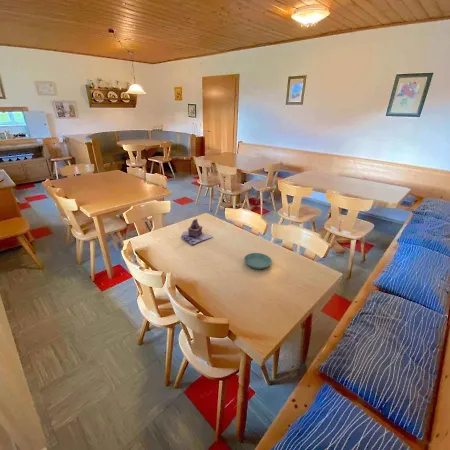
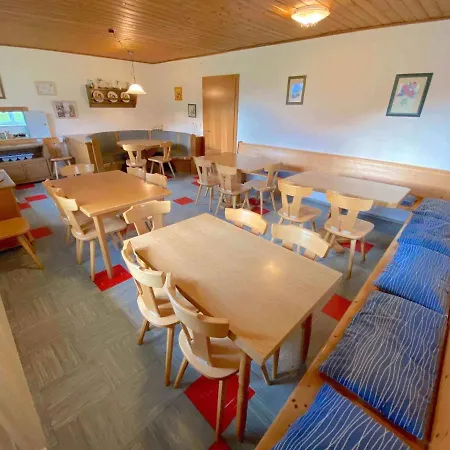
- teapot [180,218,214,246]
- saucer [243,252,273,270]
